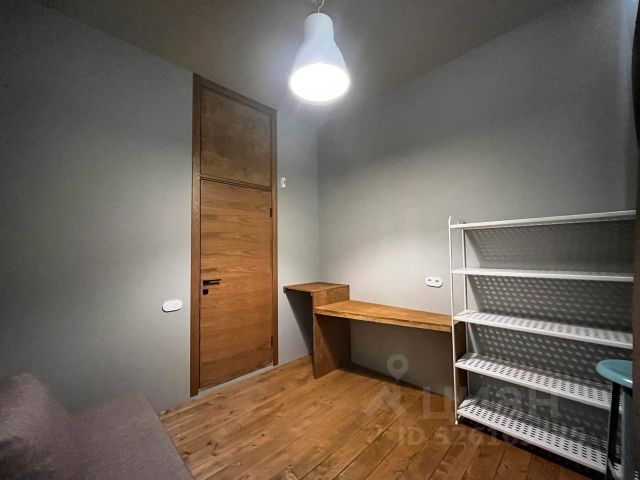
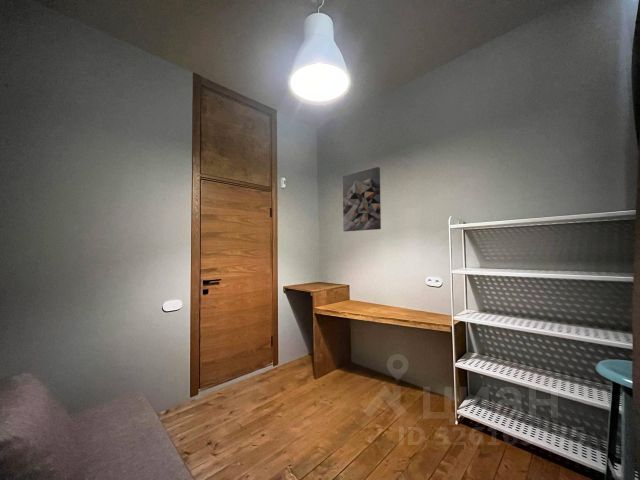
+ wall art [342,166,382,232]
